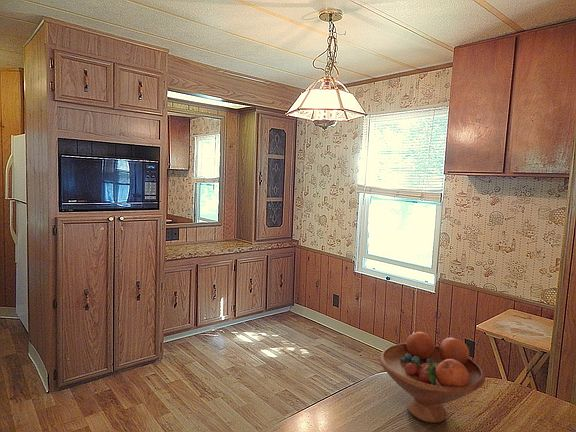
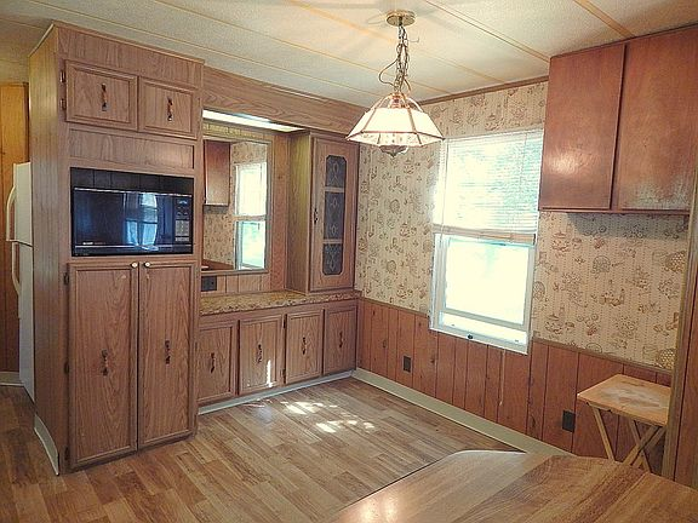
- fruit bowl [379,331,486,424]
